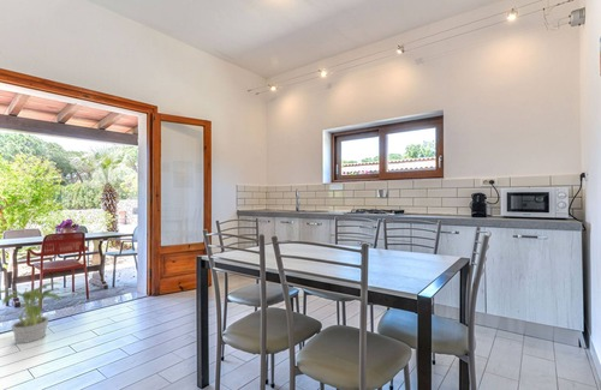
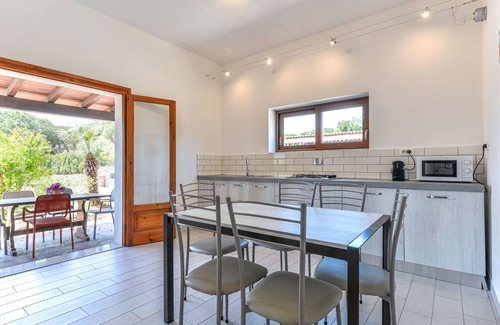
- potted plant [0,281,63,344]
